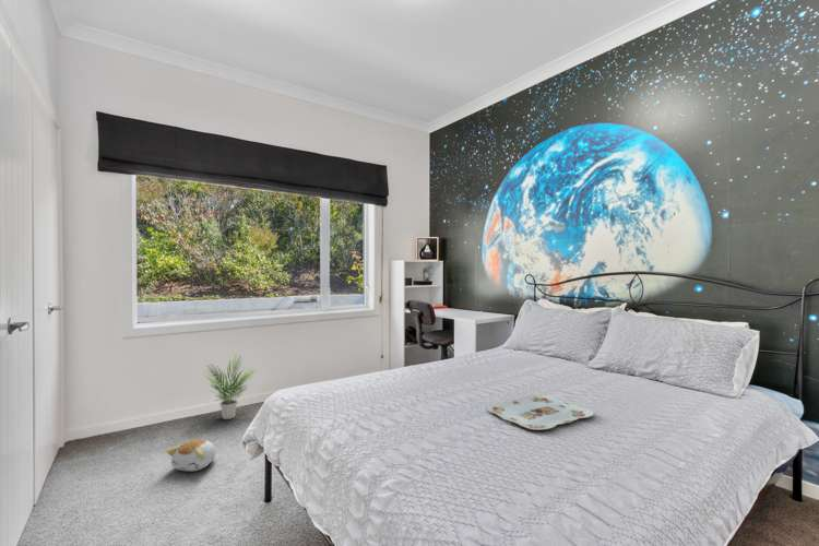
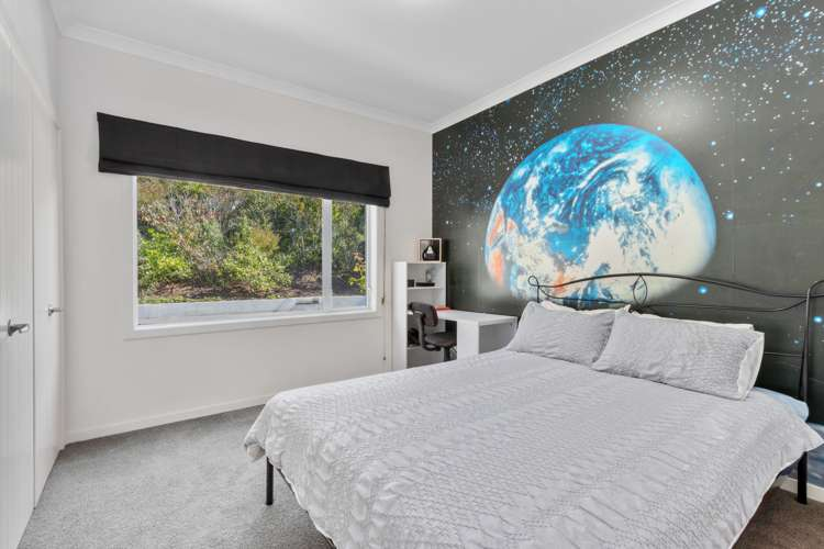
- plush toy [166,438,217,472]
- potted plant [201,353,257,420]
- serving tray [486,393,595,431]
